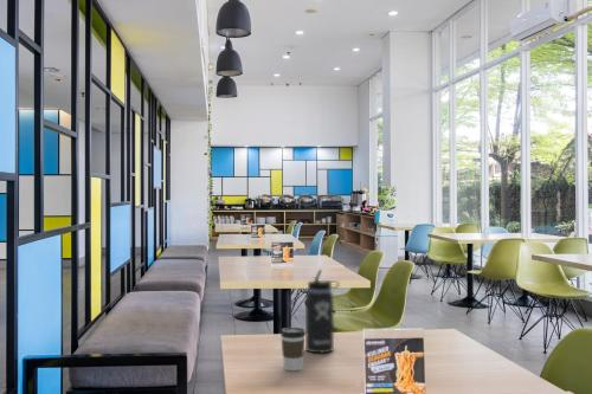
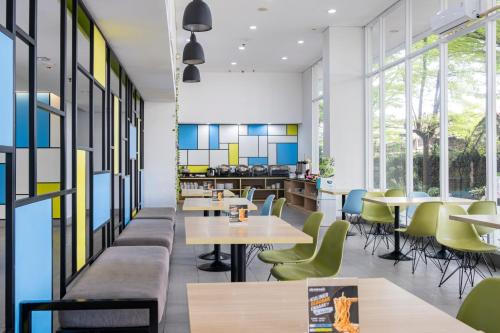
- thermos bottle [304,267,341,354]
- coffee cup [279,327,305,372]
